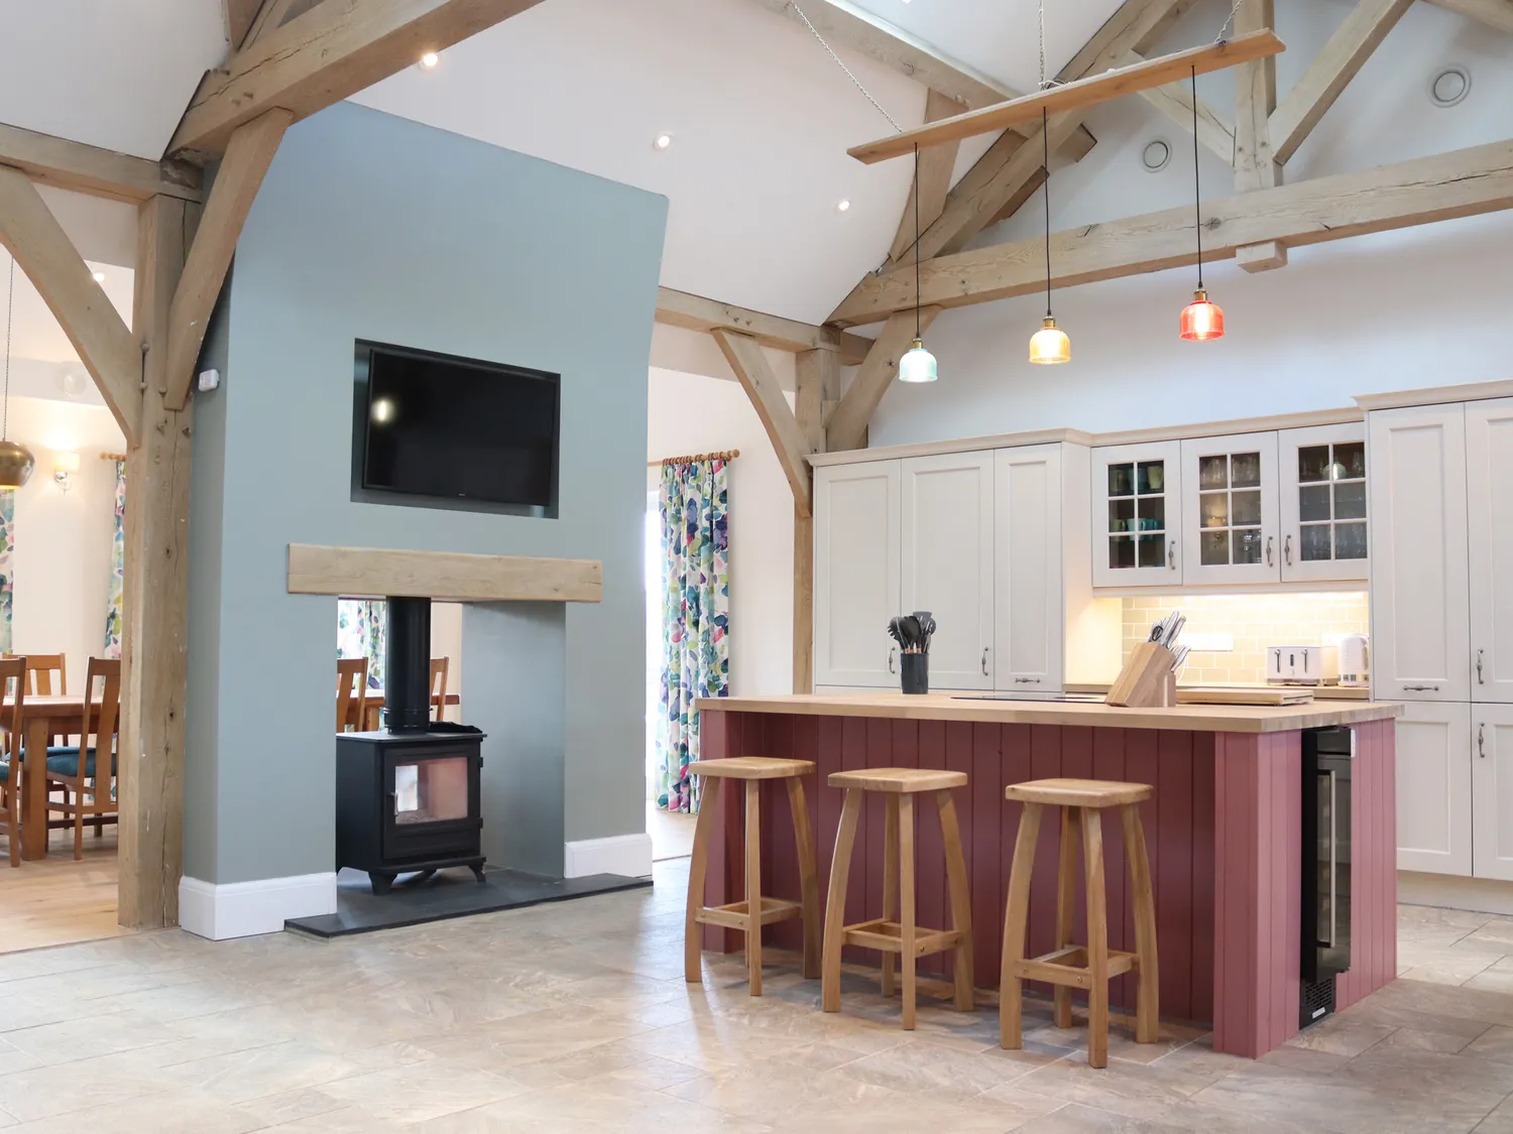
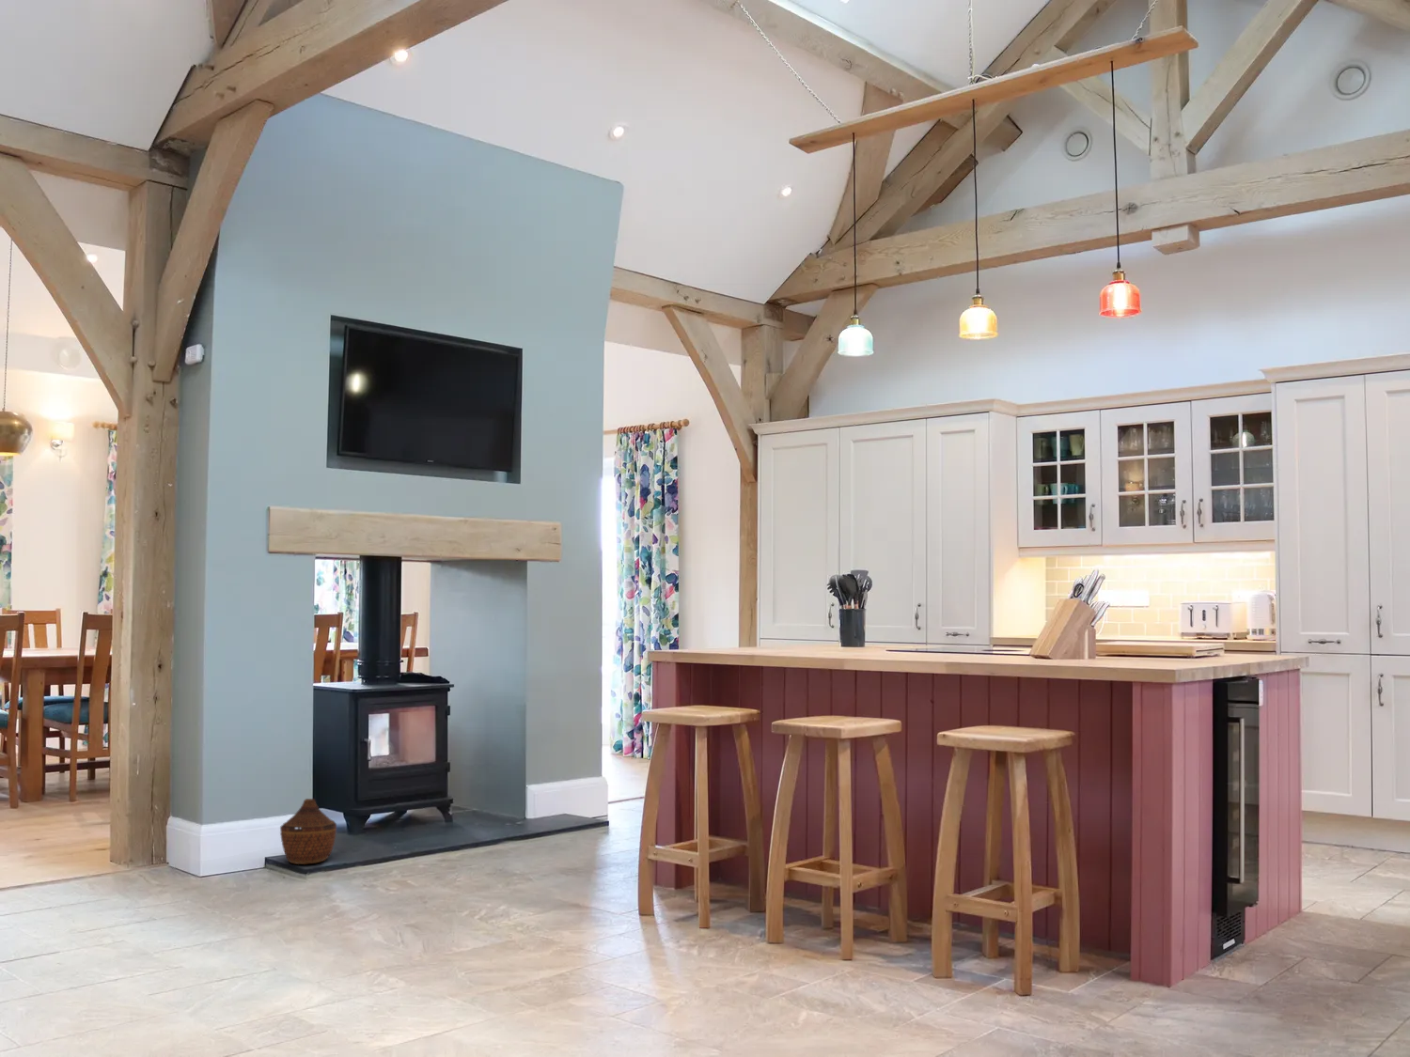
+ woven basket [279,797,338,865]
